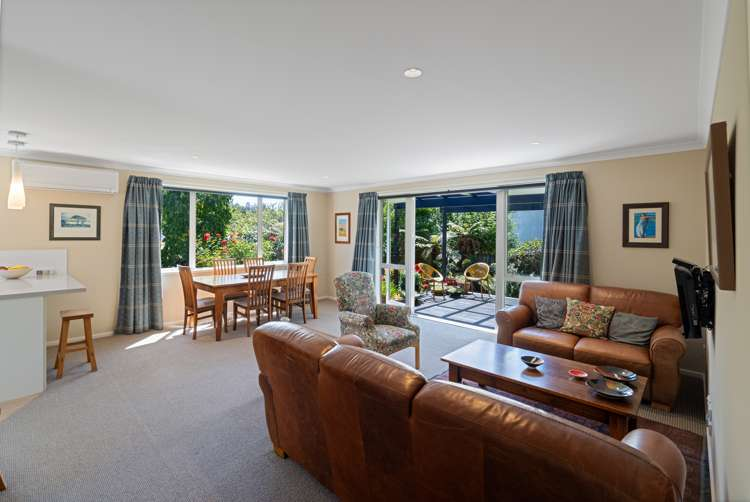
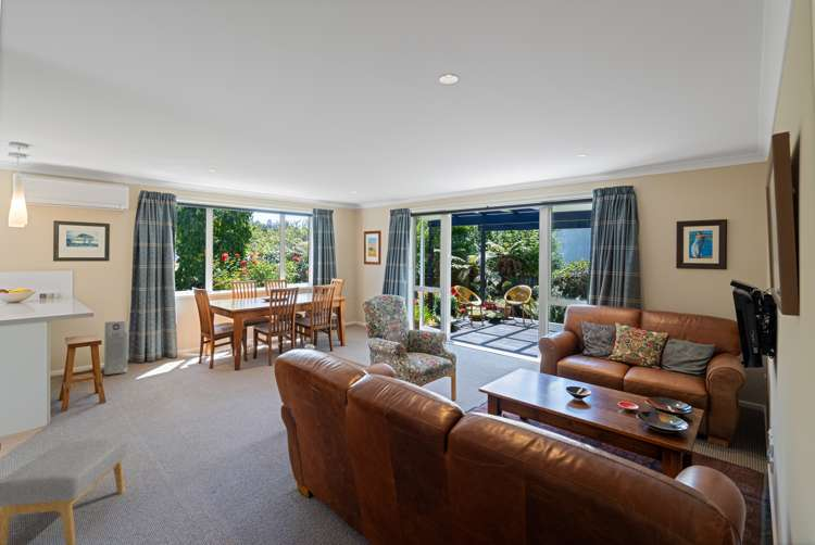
+ air purifier [103,319,129,376]
+ footstool [0,436,128,545]
